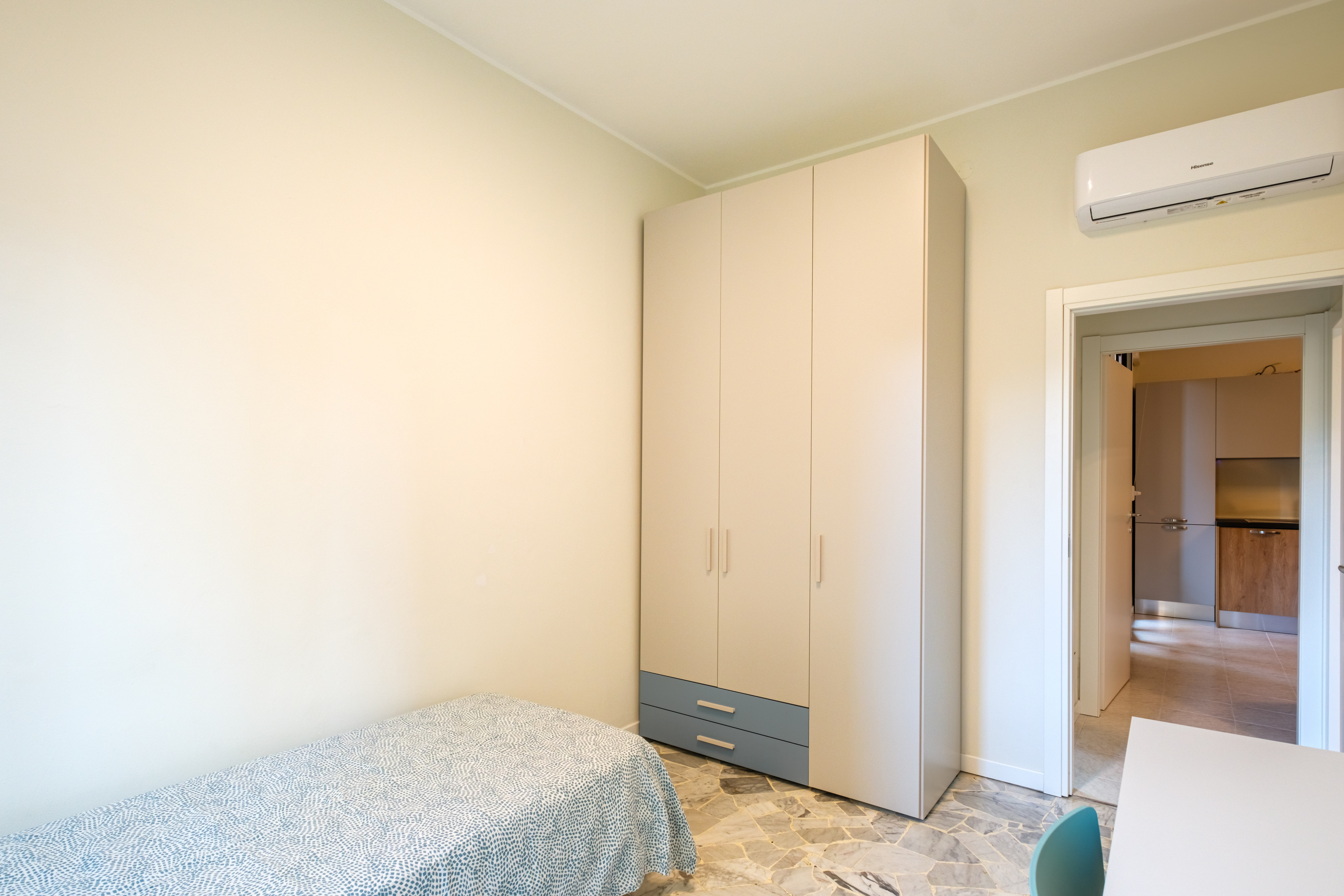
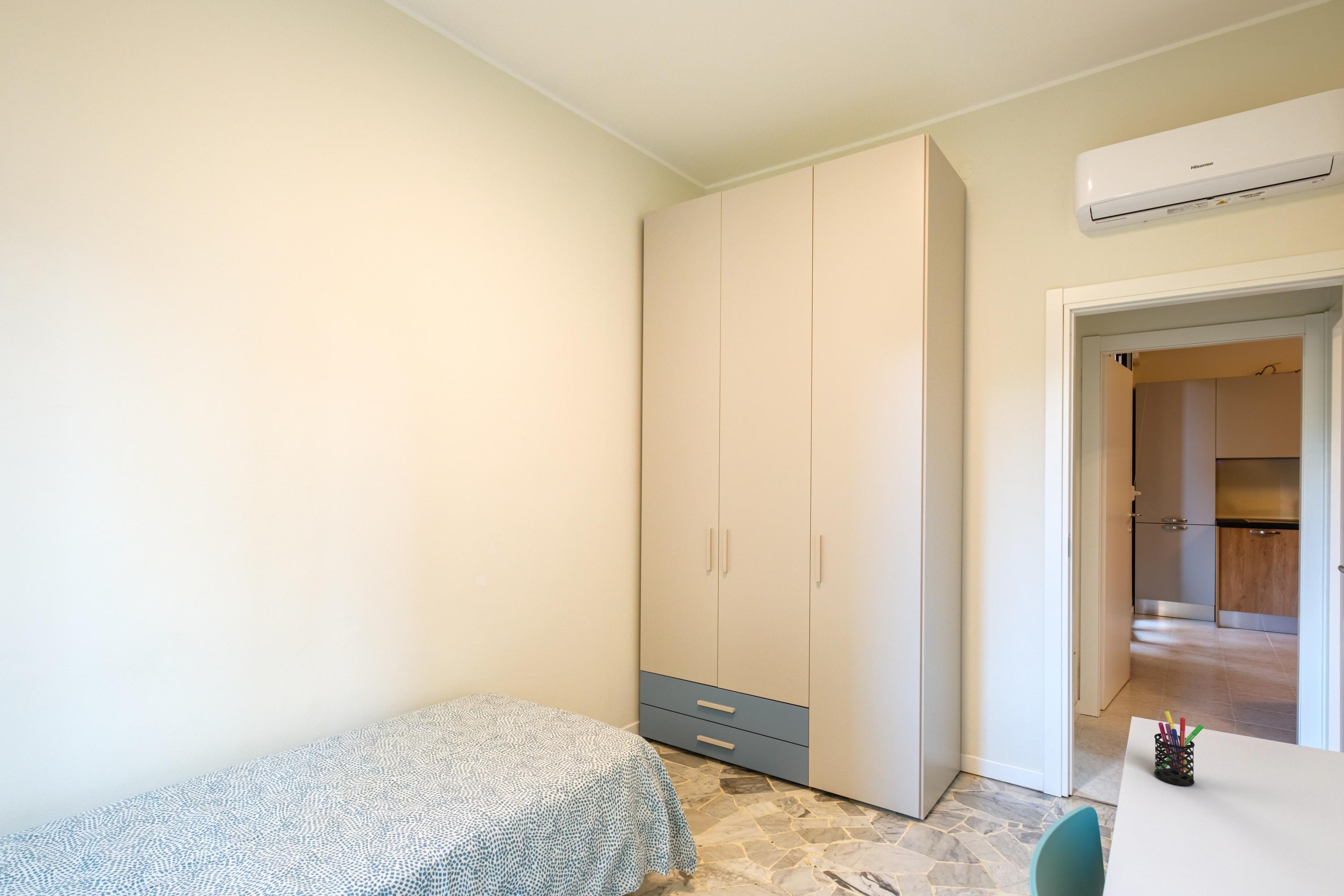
+ pen holder [1154,711,1204,786]
